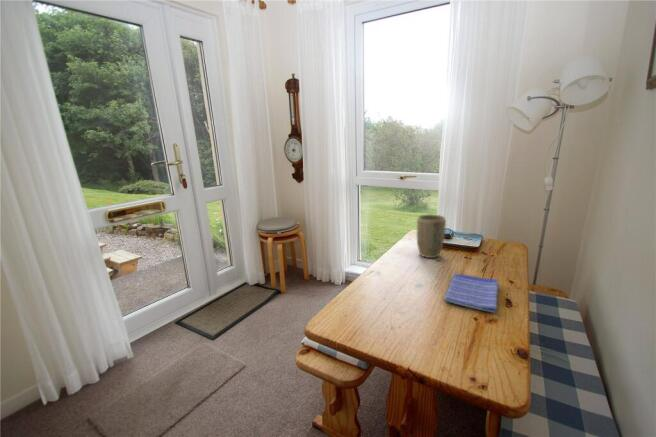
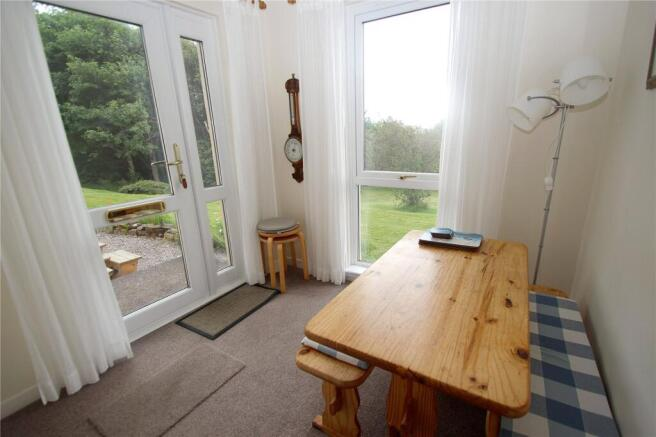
- dish towel [444,273,500,314]
- plant pot [416,213,447,259]
